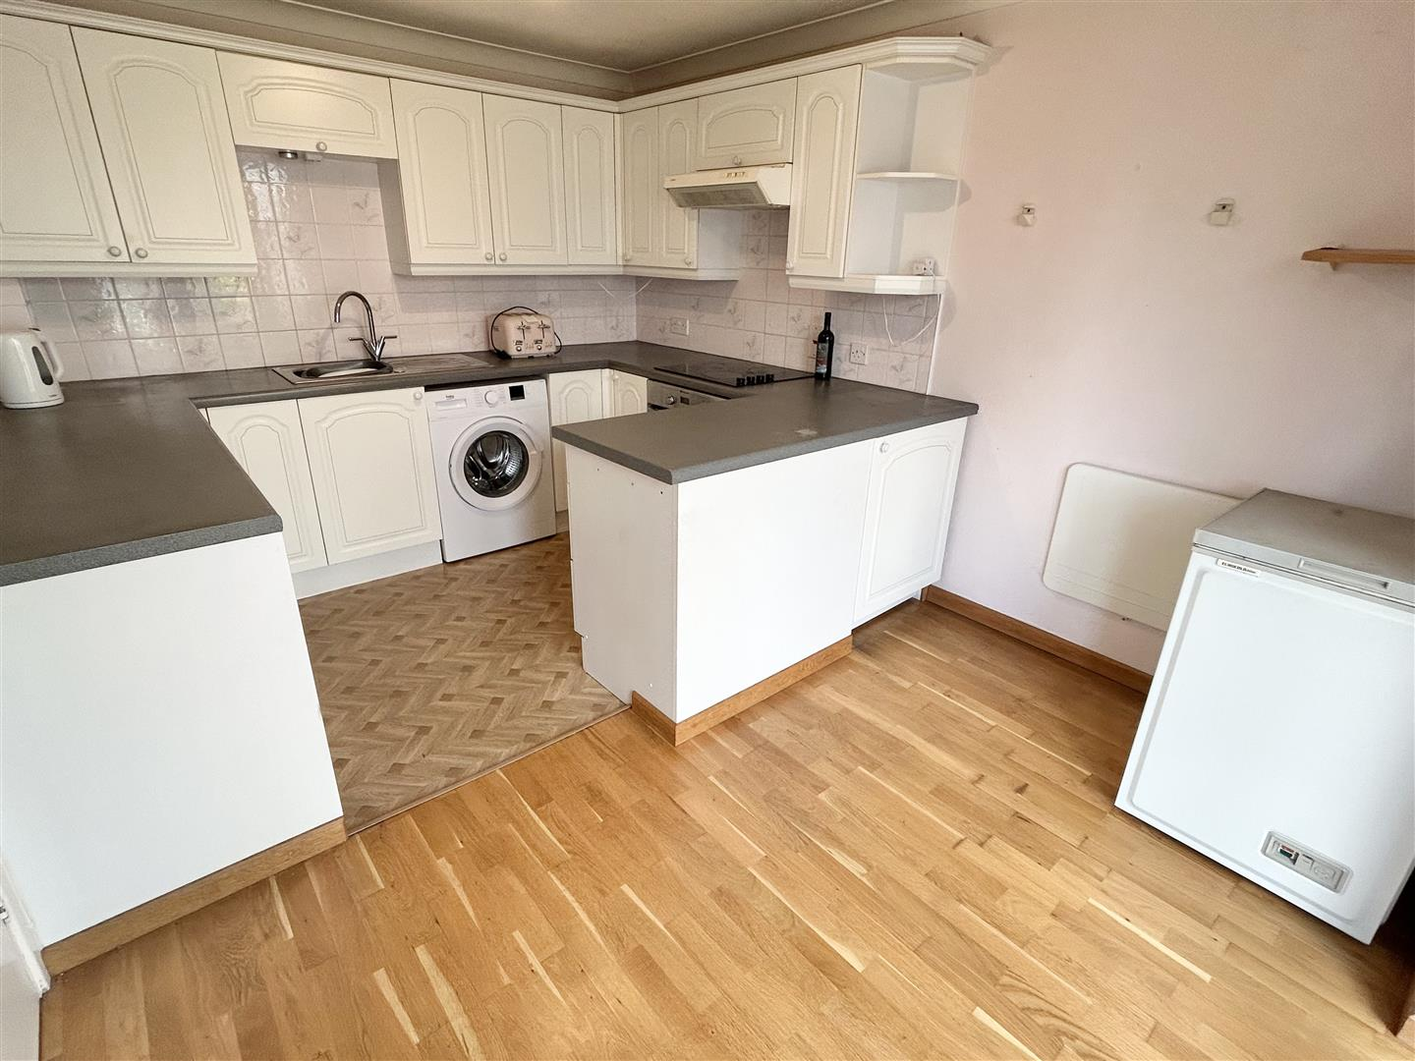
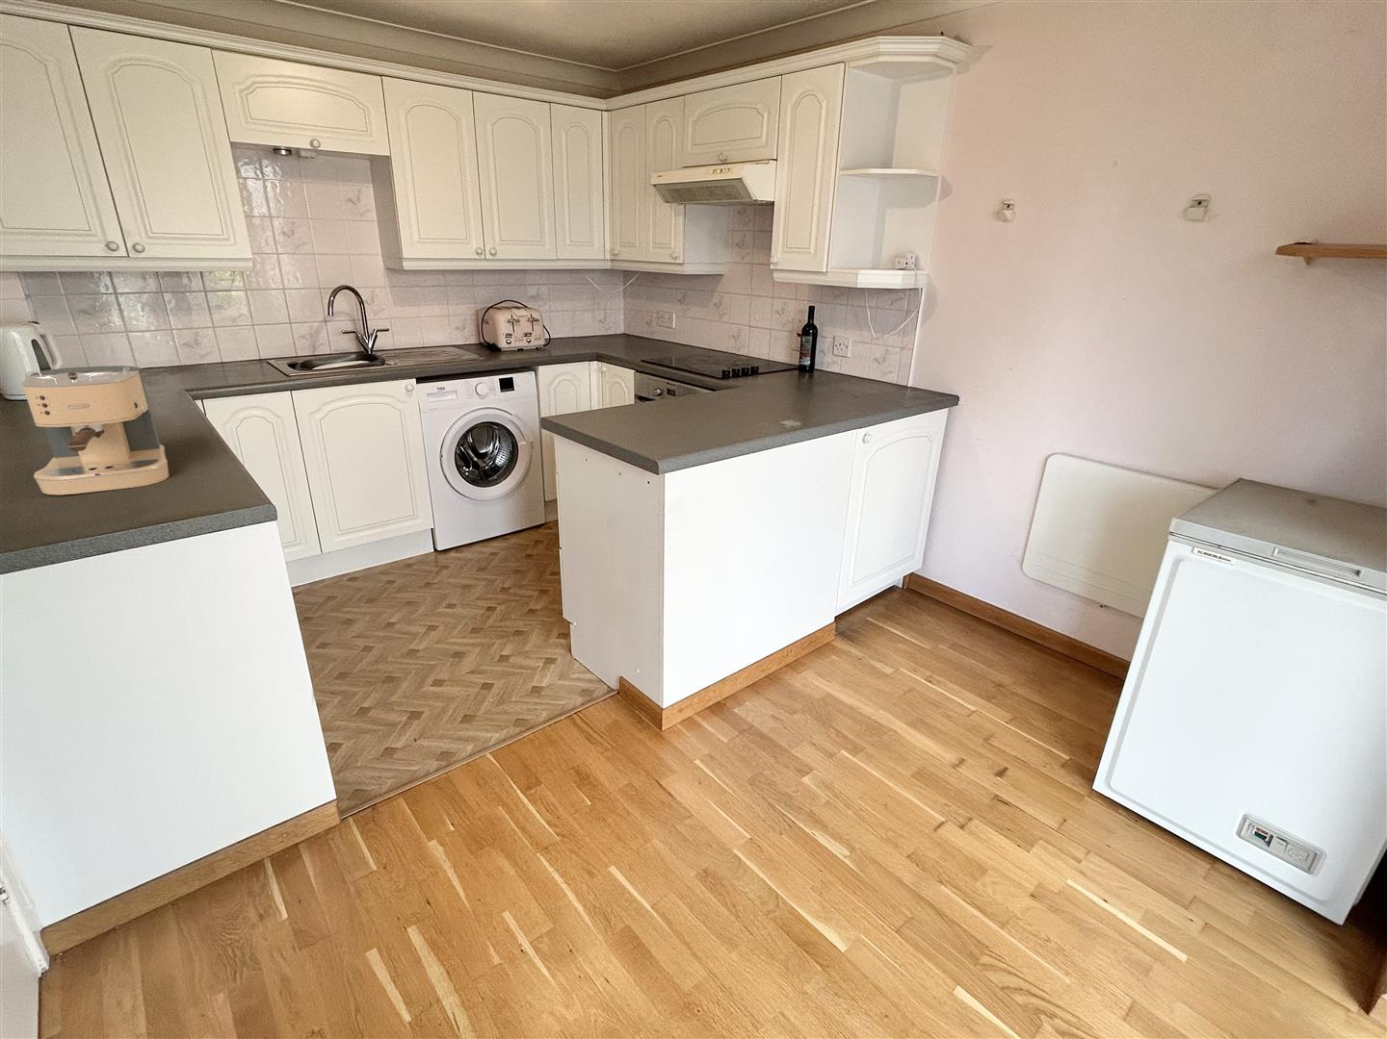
+ coffee maker [21,365,169,495]
